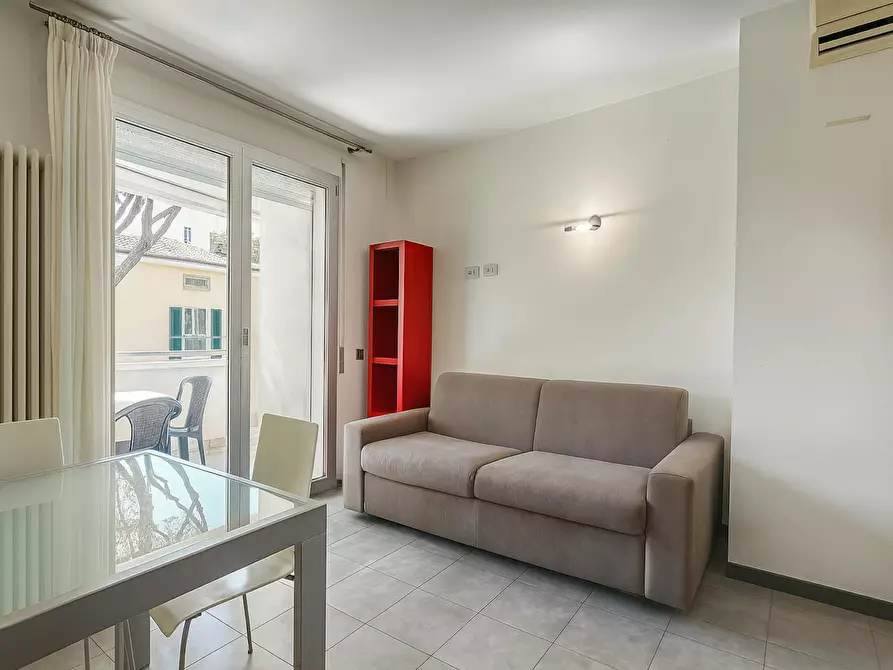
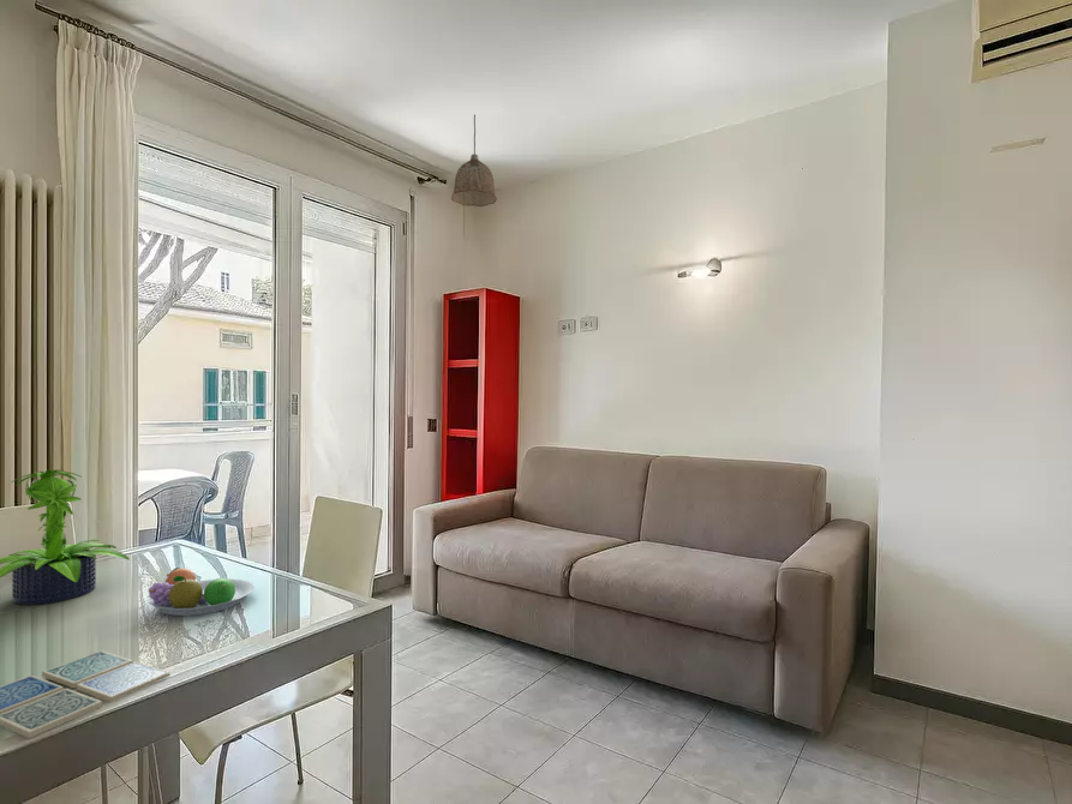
+ drink coaster [0,649,170,739]
+ pendant lamp [450,114,498,208]
+ potted plant [0,469,131,606]
+ fruit bowl [148,566,256,617]
